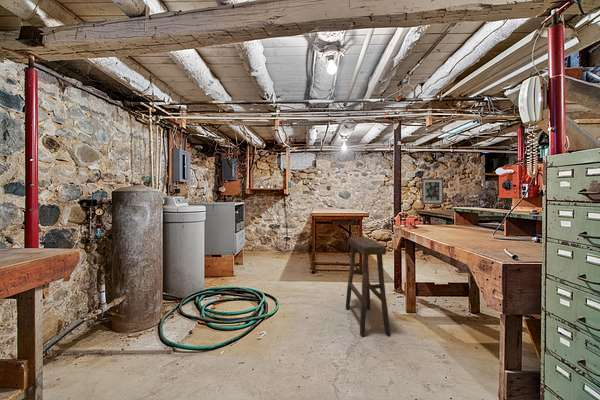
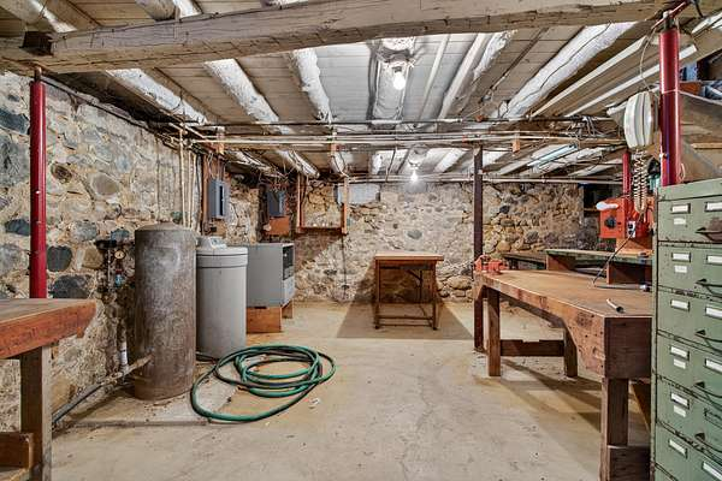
- wall art [421,177,444,205]
- stool [345,236,391,338]
